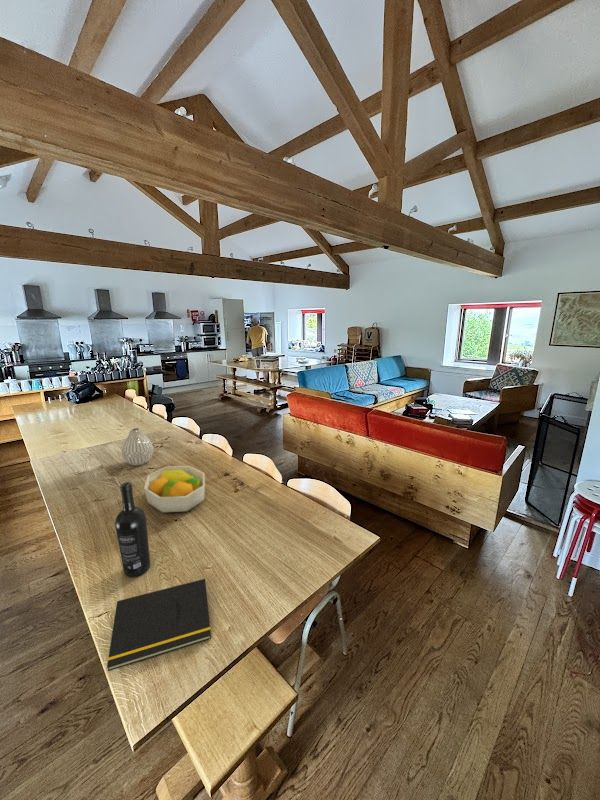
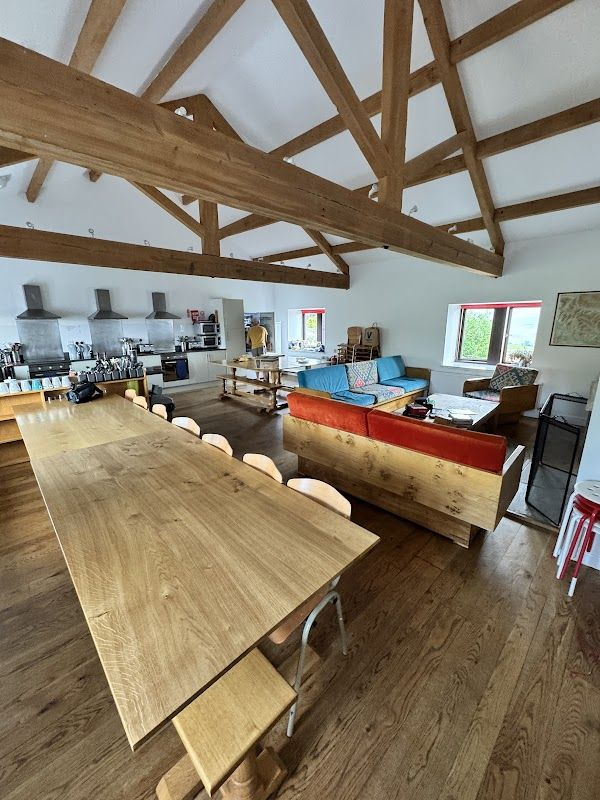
- fruit bowl [143,465,206,513]
- vase [121,427,154,467]
- notepad [106,578,212,672]
- wine bottle [114,481,151,578]
